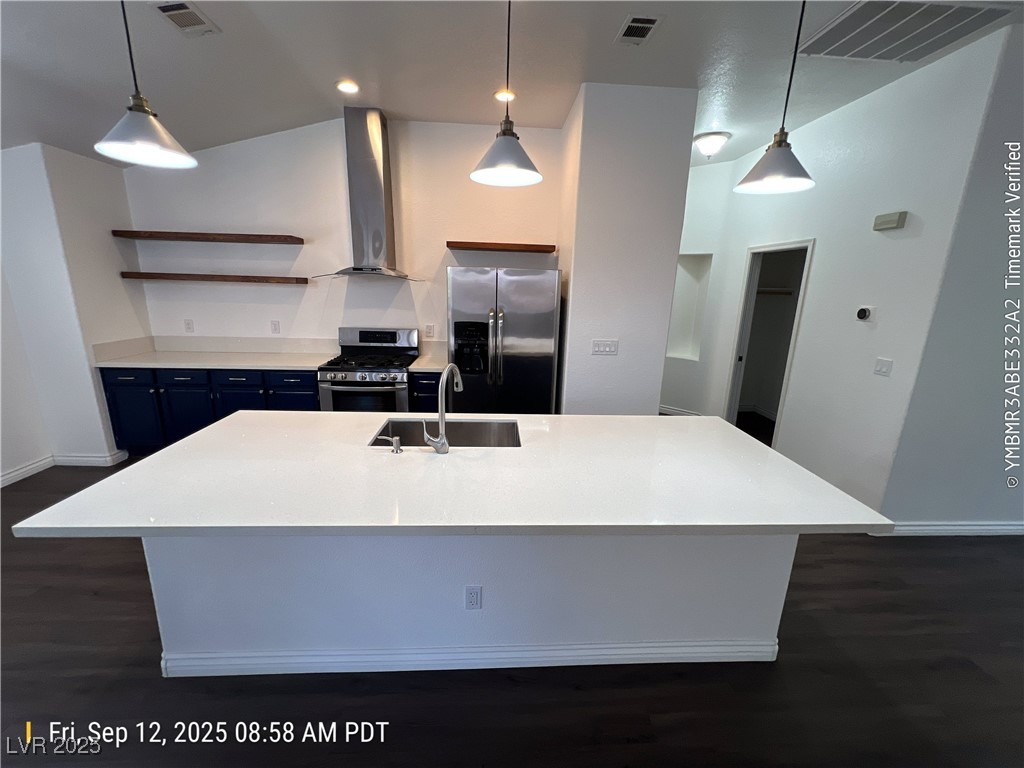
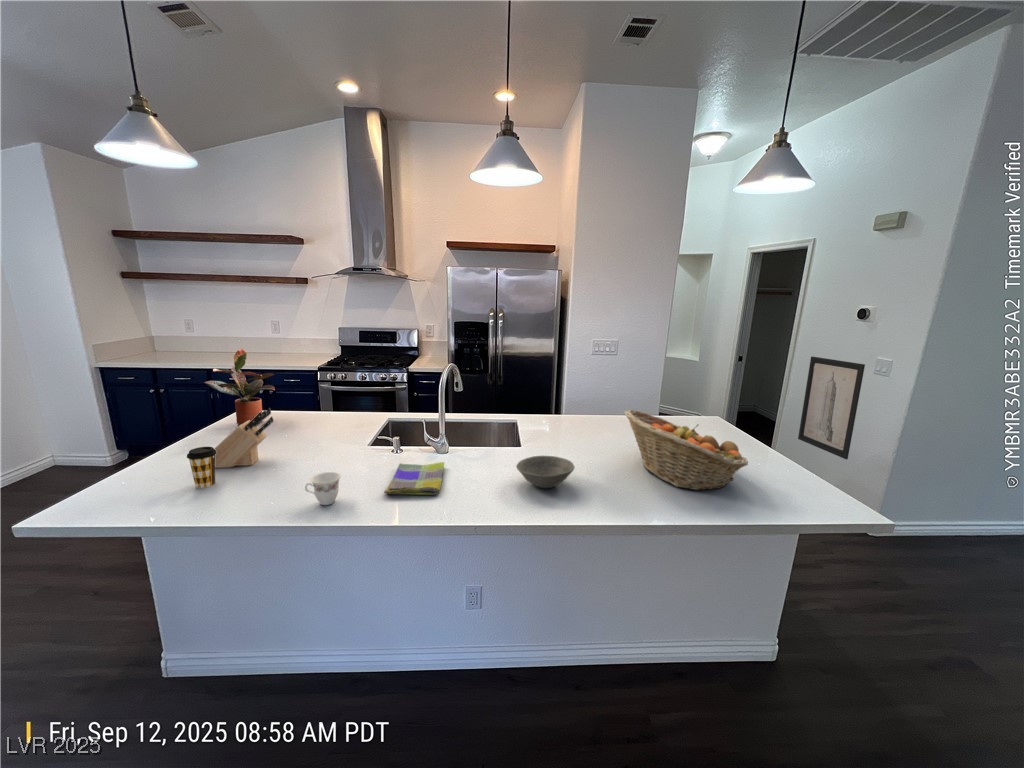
+ potted plant [203,348,276,425]
+ fruit basket [623,409,749,491]
+ wall art [797,356,866,460]
+ knife block [214,407,275,469]
+ bowl [515,455,576,489]
+ dish towel [383,461,445,496]
+ coffee cup [186,446,217,489]
+ teacup [304,471,342,506]
